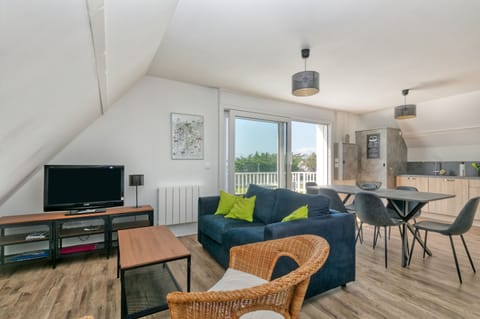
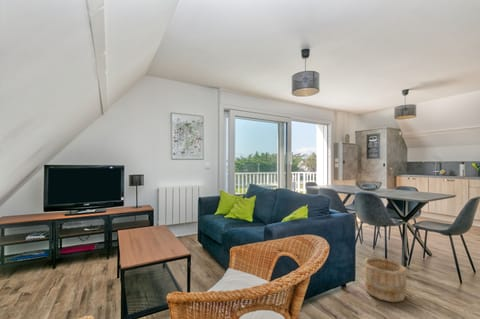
+ wooden bucket [362,257,408,303]
